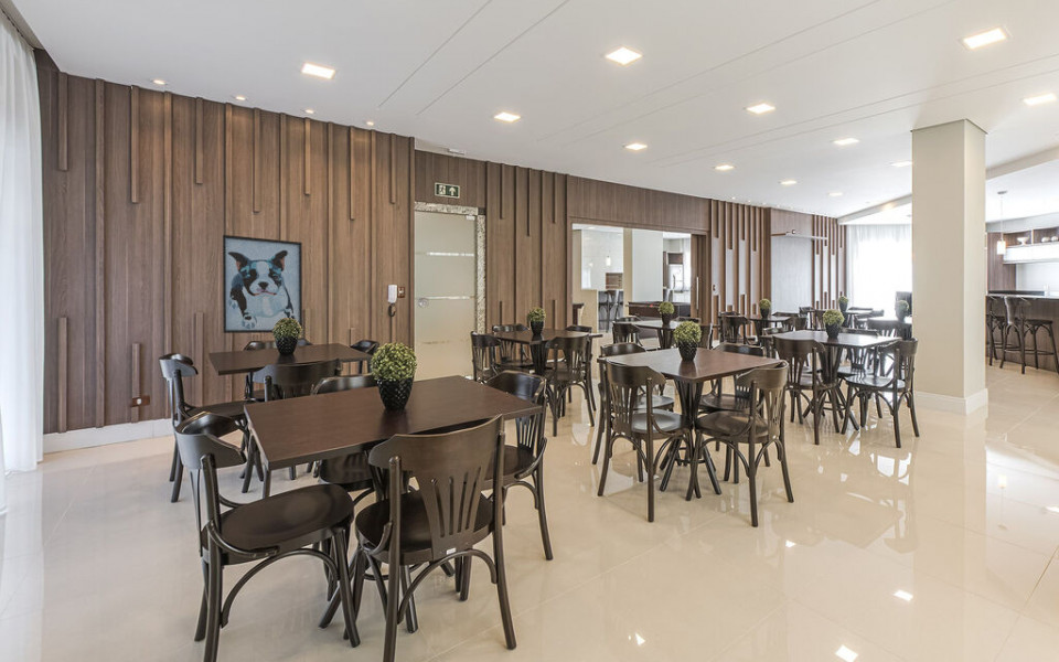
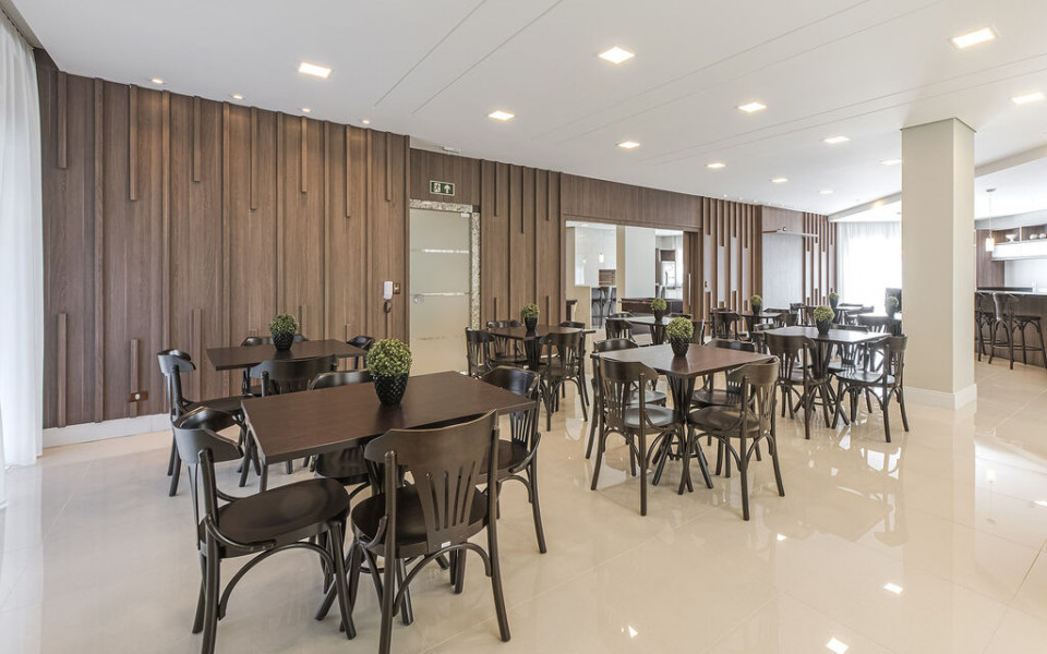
- wall art [222,234,303,334]
